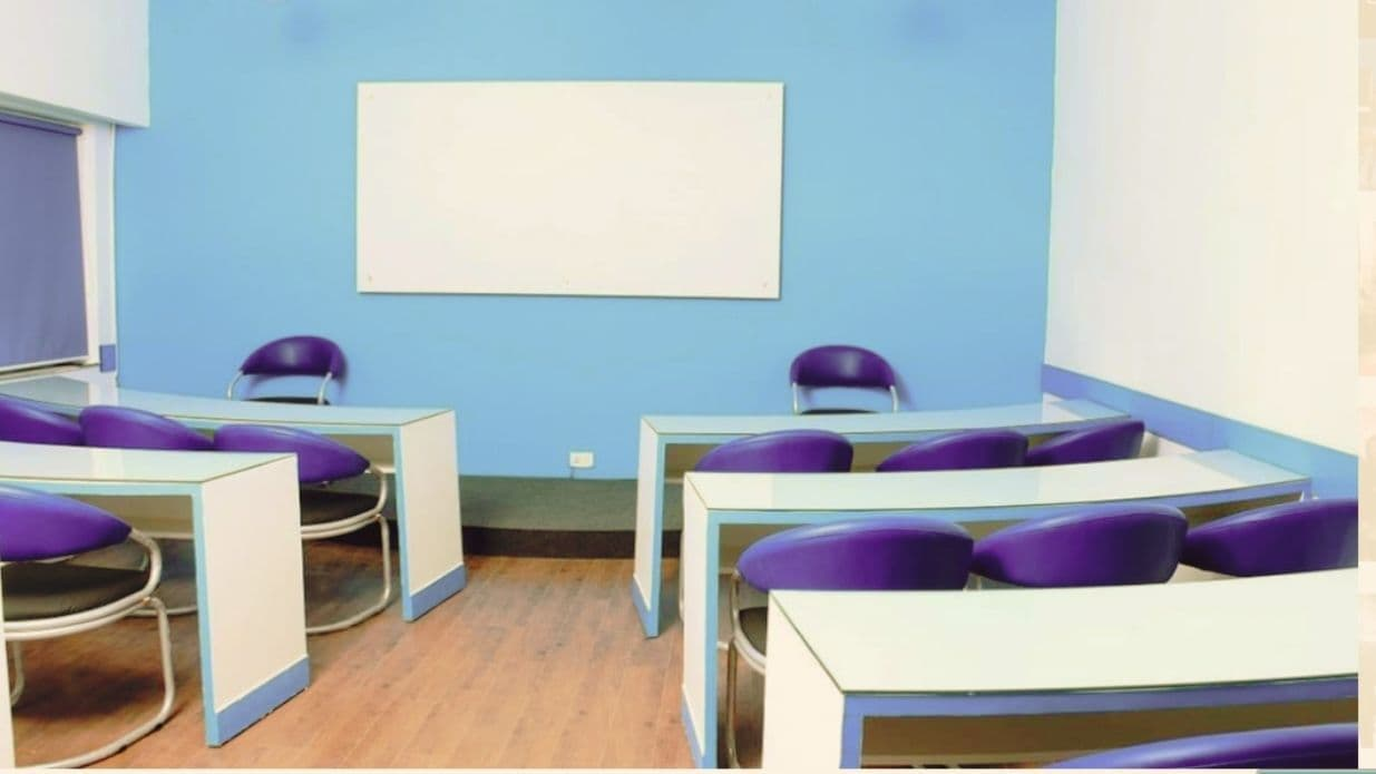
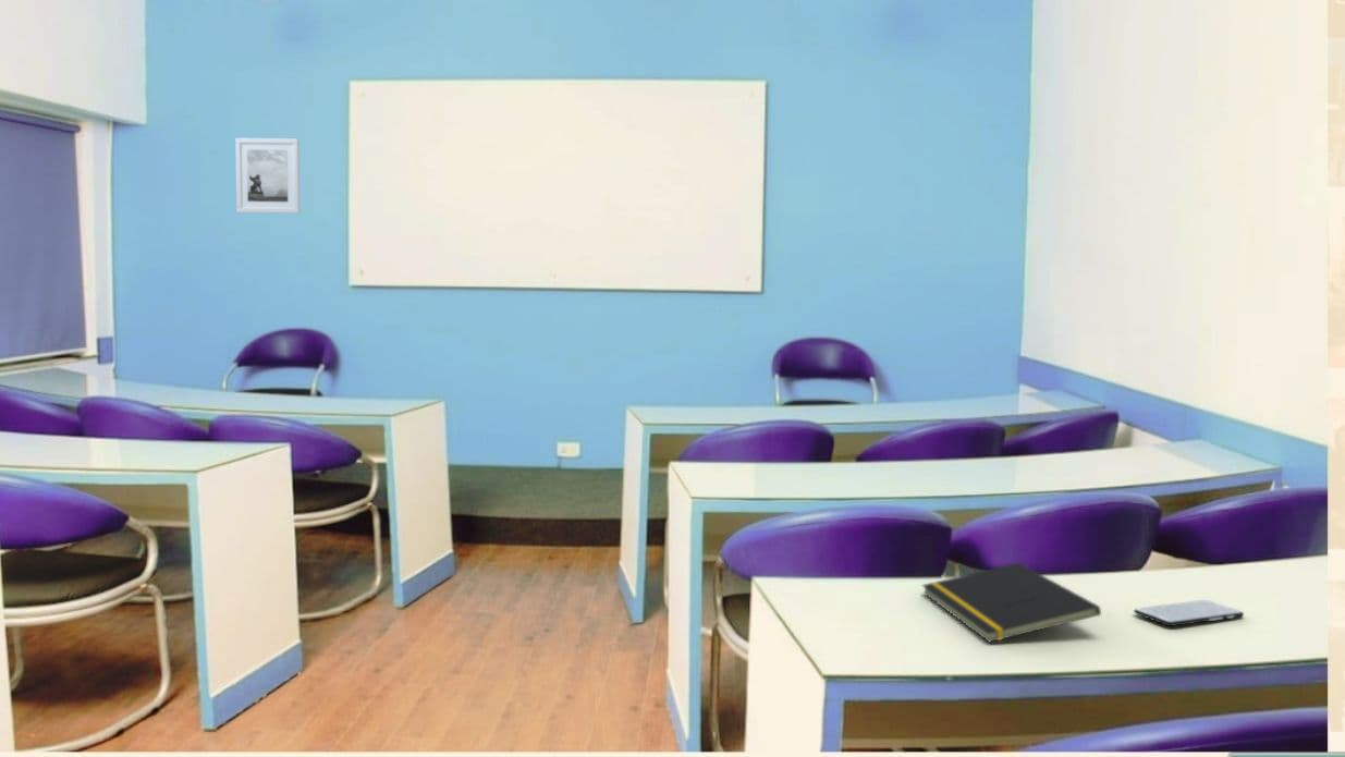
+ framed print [234,137,302,215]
+ smartphone [1133,599,1245,627]
+ notepad [921,562,1102,644]
